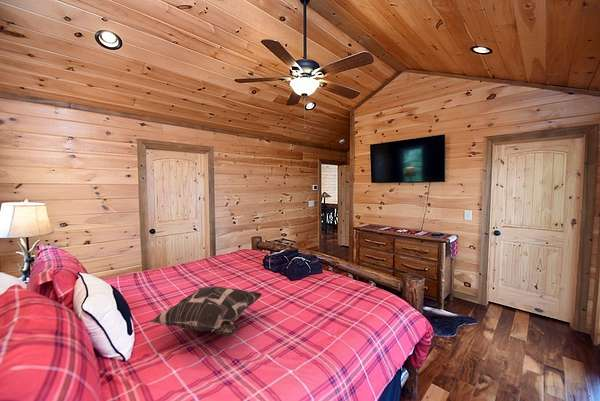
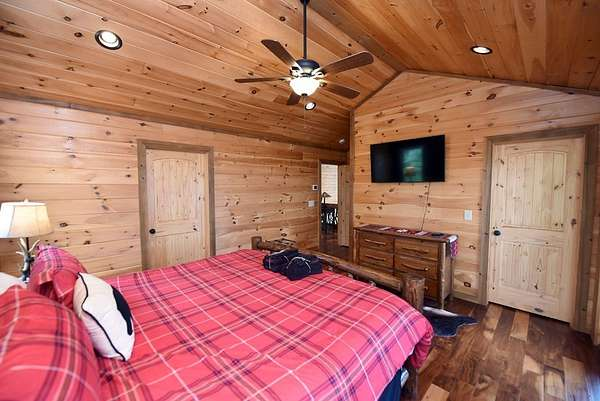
- decorative pillow [150,285,263,337]
